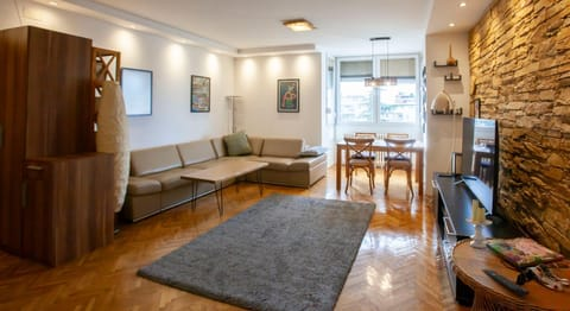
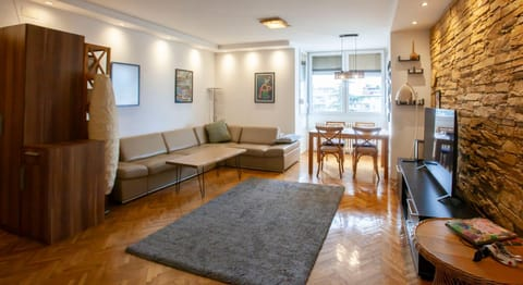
- remote control [481,268,531,297]
- candle [464,198,493,249]
